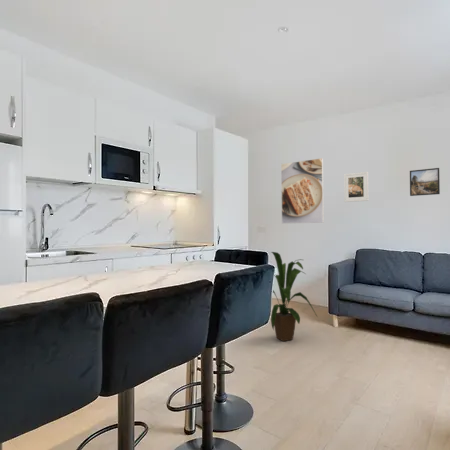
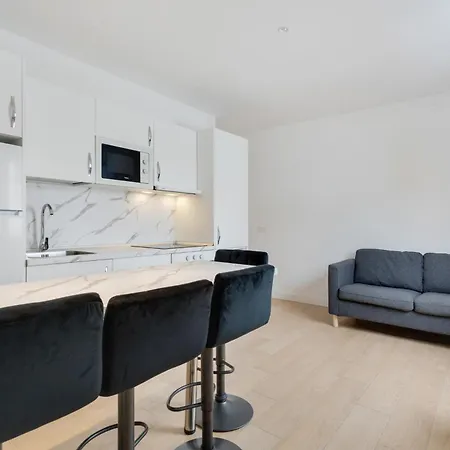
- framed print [280,157,325,225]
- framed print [343,171,369,203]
- house plant [270,251,318,342]
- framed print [409,167,441,197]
